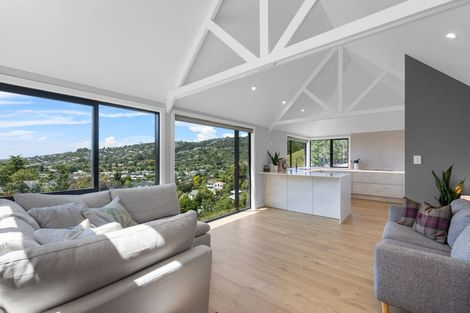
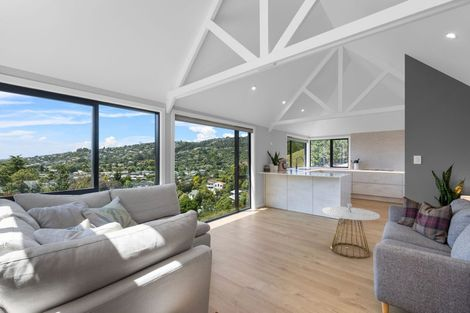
+ side table [321,203,381,259]
